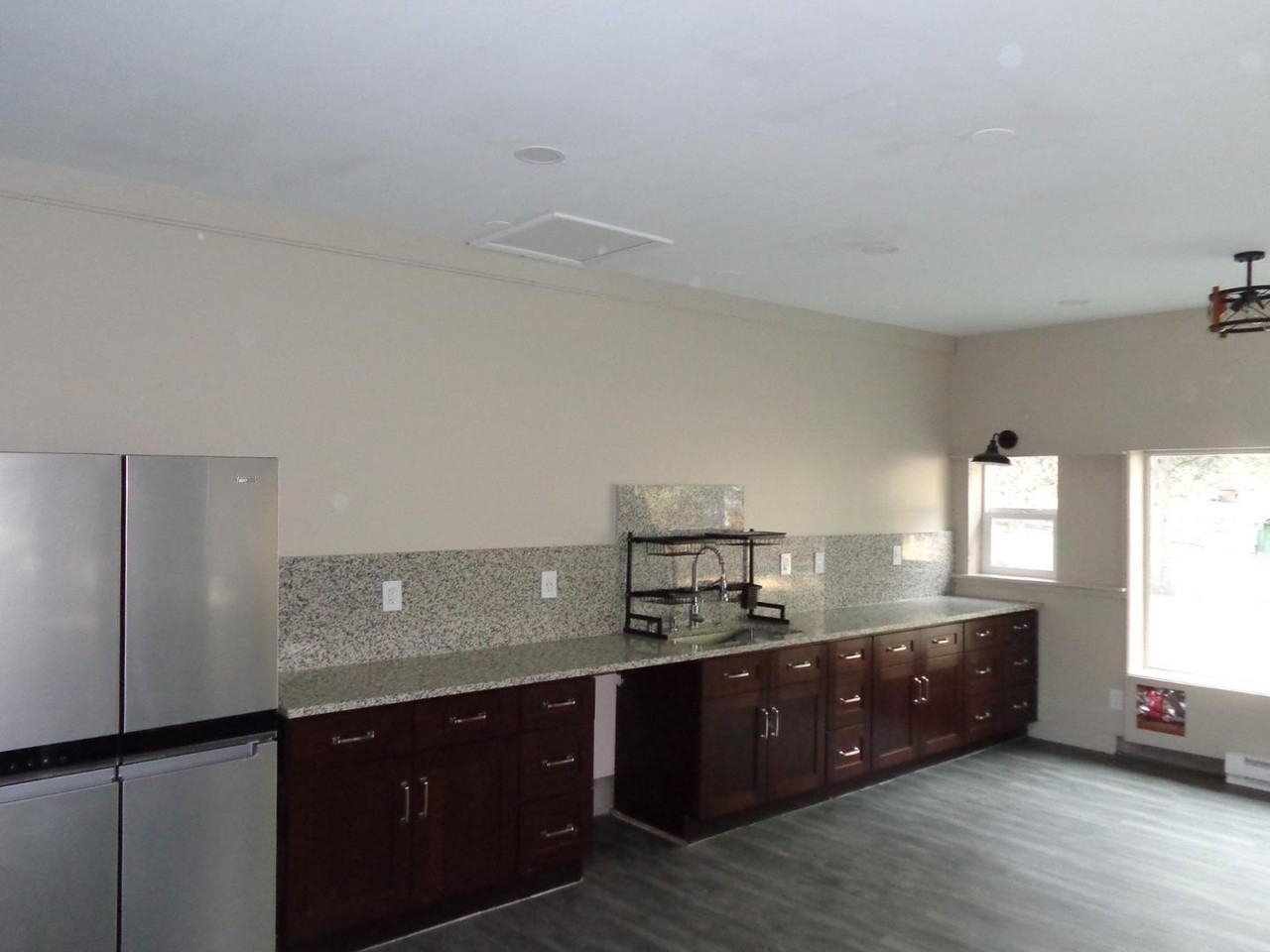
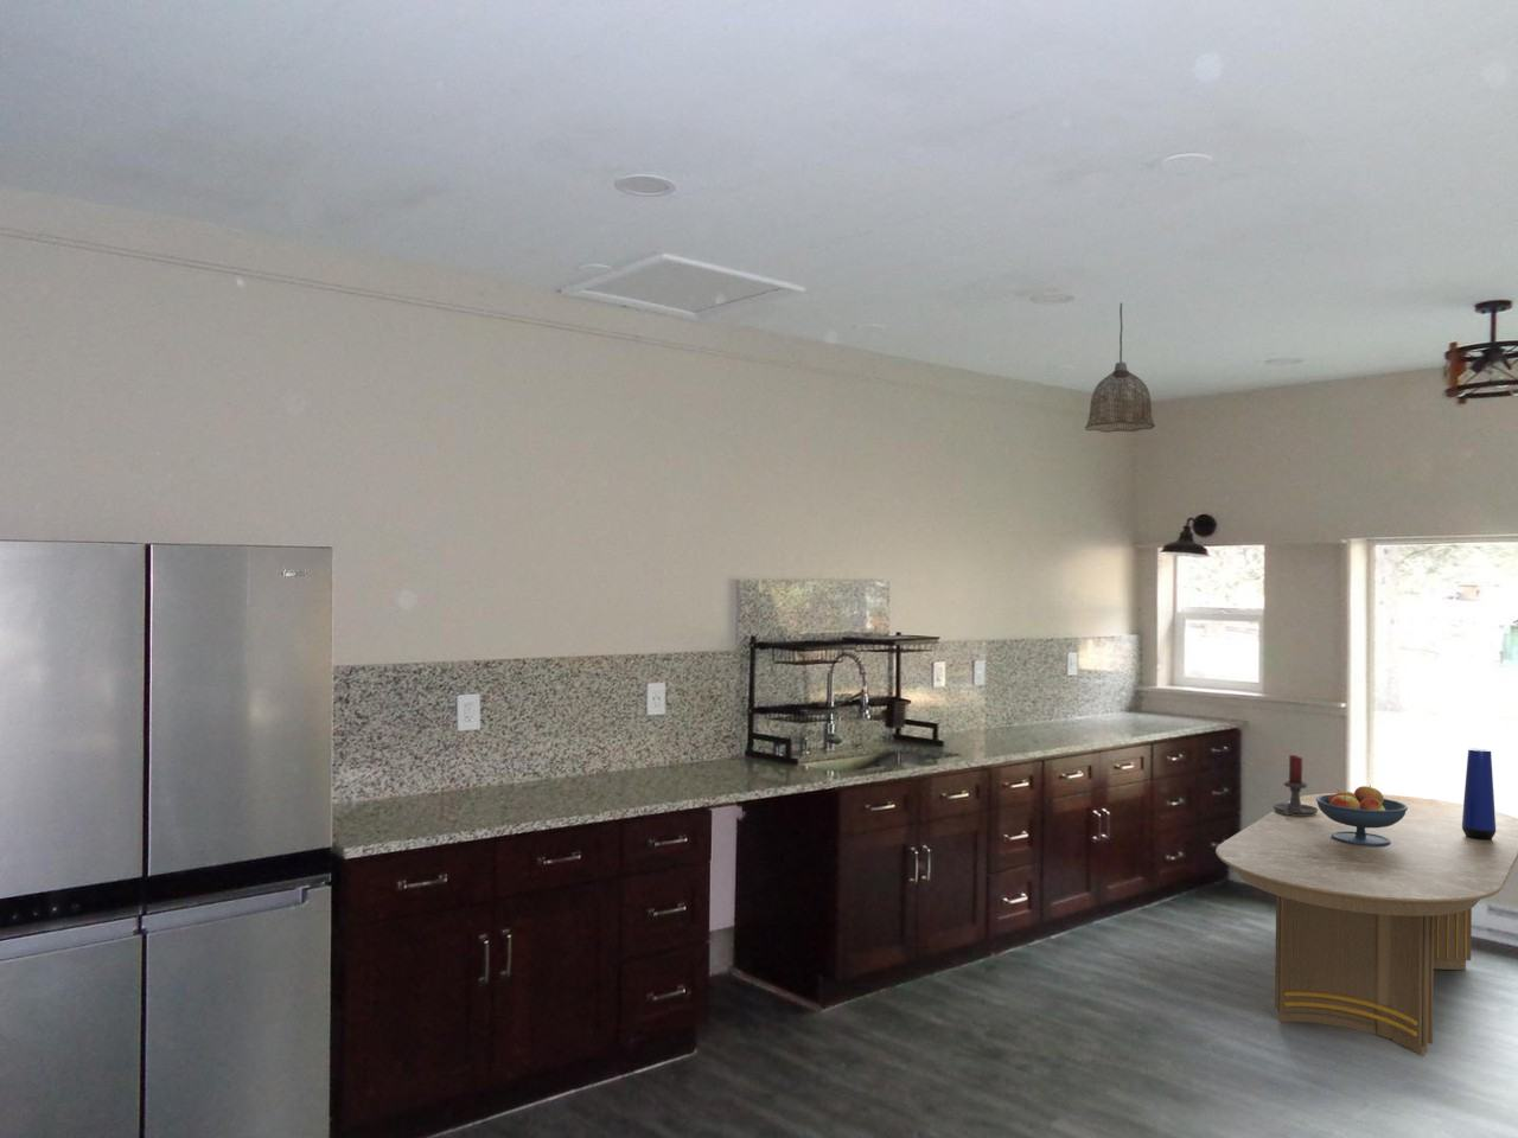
+ candle holder [1272,754,1317,815]
+ vase [1462,747,1495,840]
+ fruit bowl [1316,784,1408,845]
+ dining table [1214,791,1518,1058]
+ pendant lamp [1084,302,1156,434]
